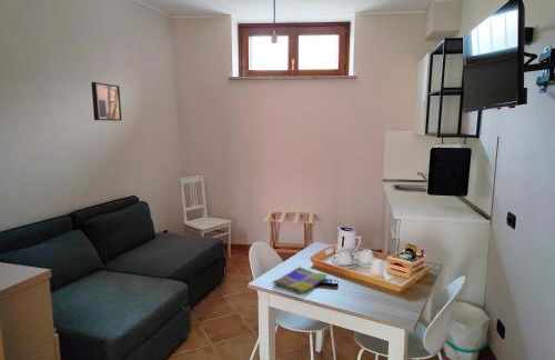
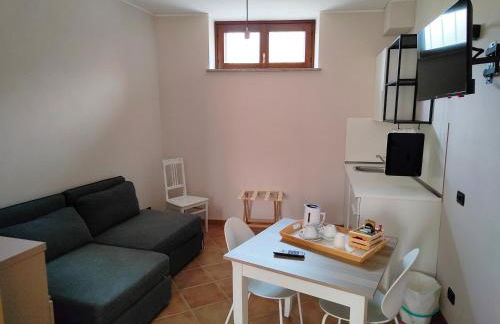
- wall art [90,81,123,122]
- dish towel [272,266,327,296]
